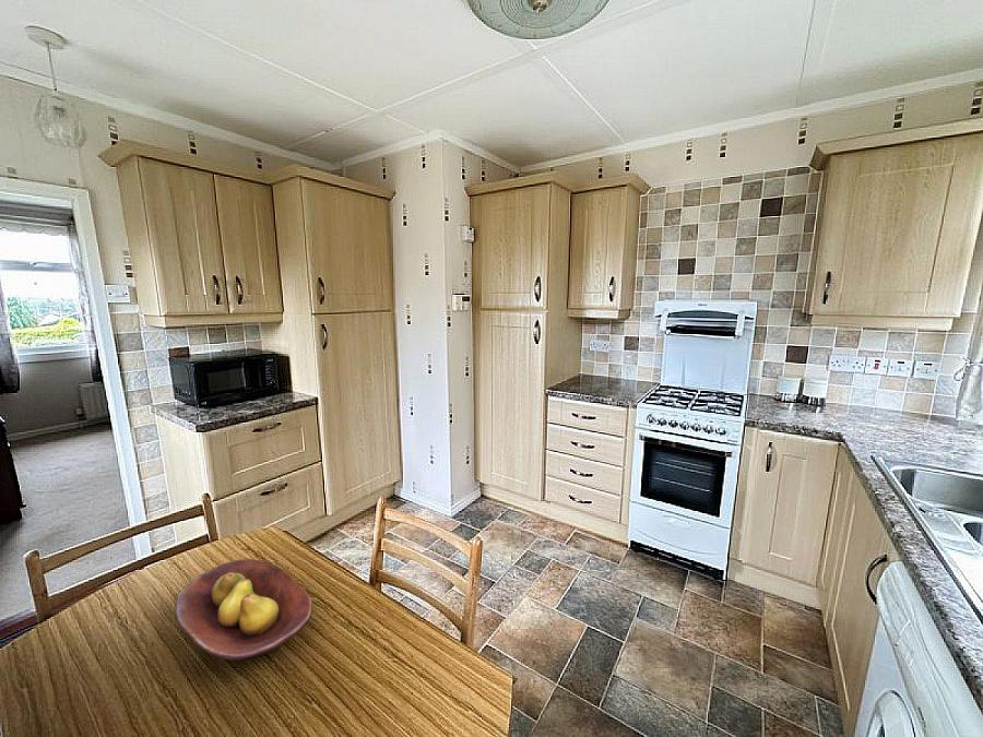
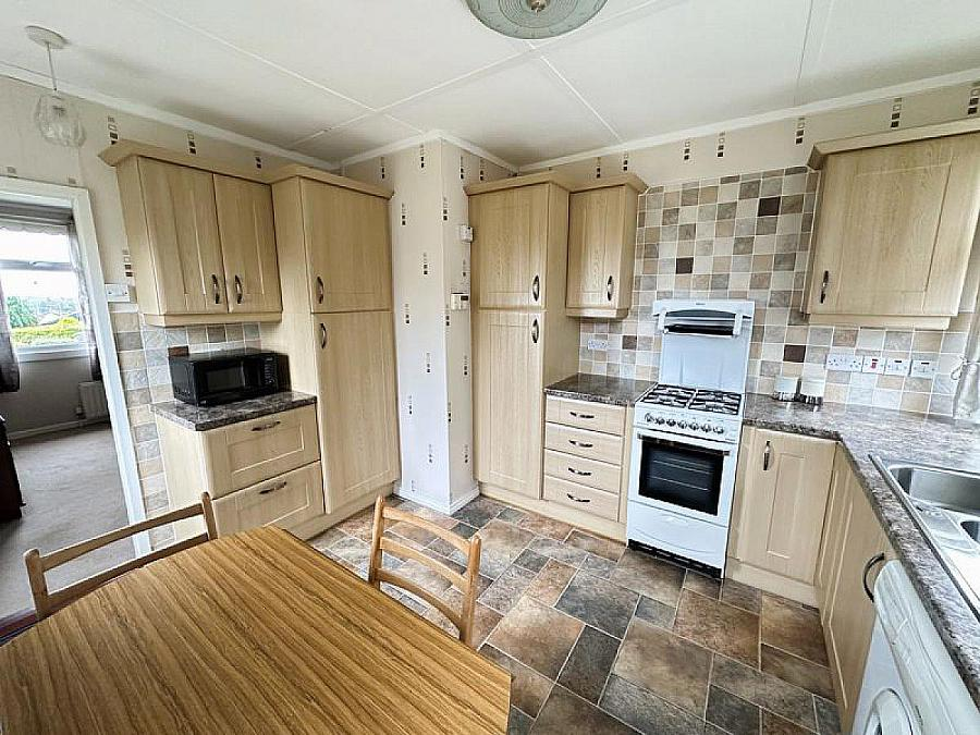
- fruit bowl [175,558,313,661]
